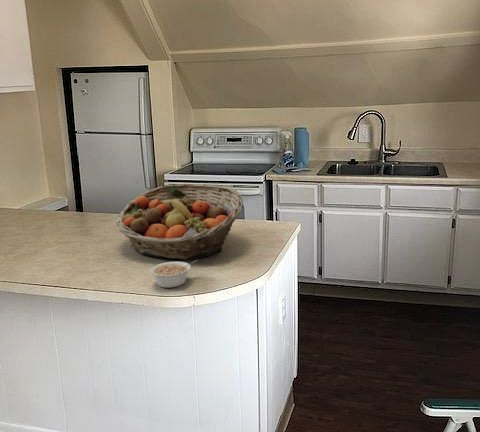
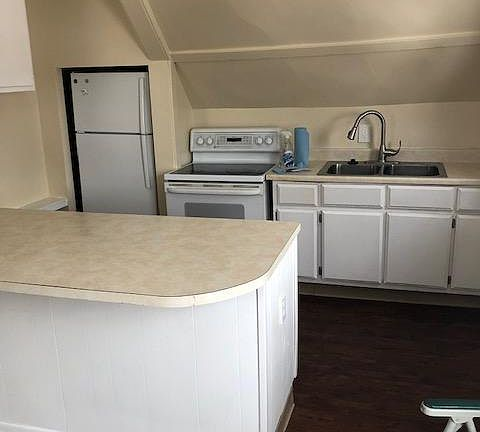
- legume [149,258,198,289]
- fruit basket [115,183,244,260]
